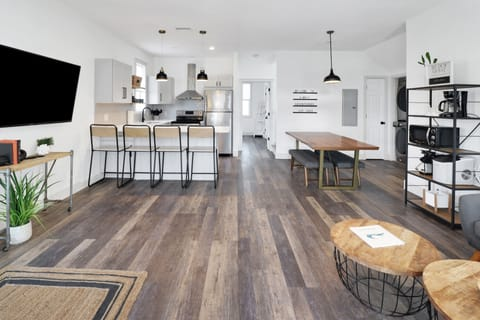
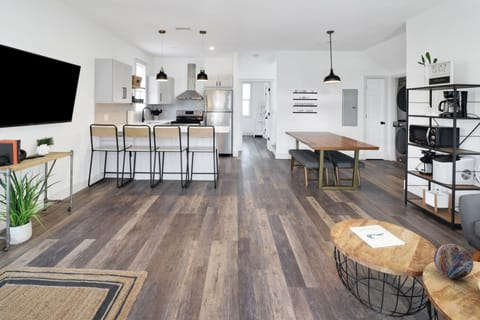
+ decorative orb [433,243,474,280]
